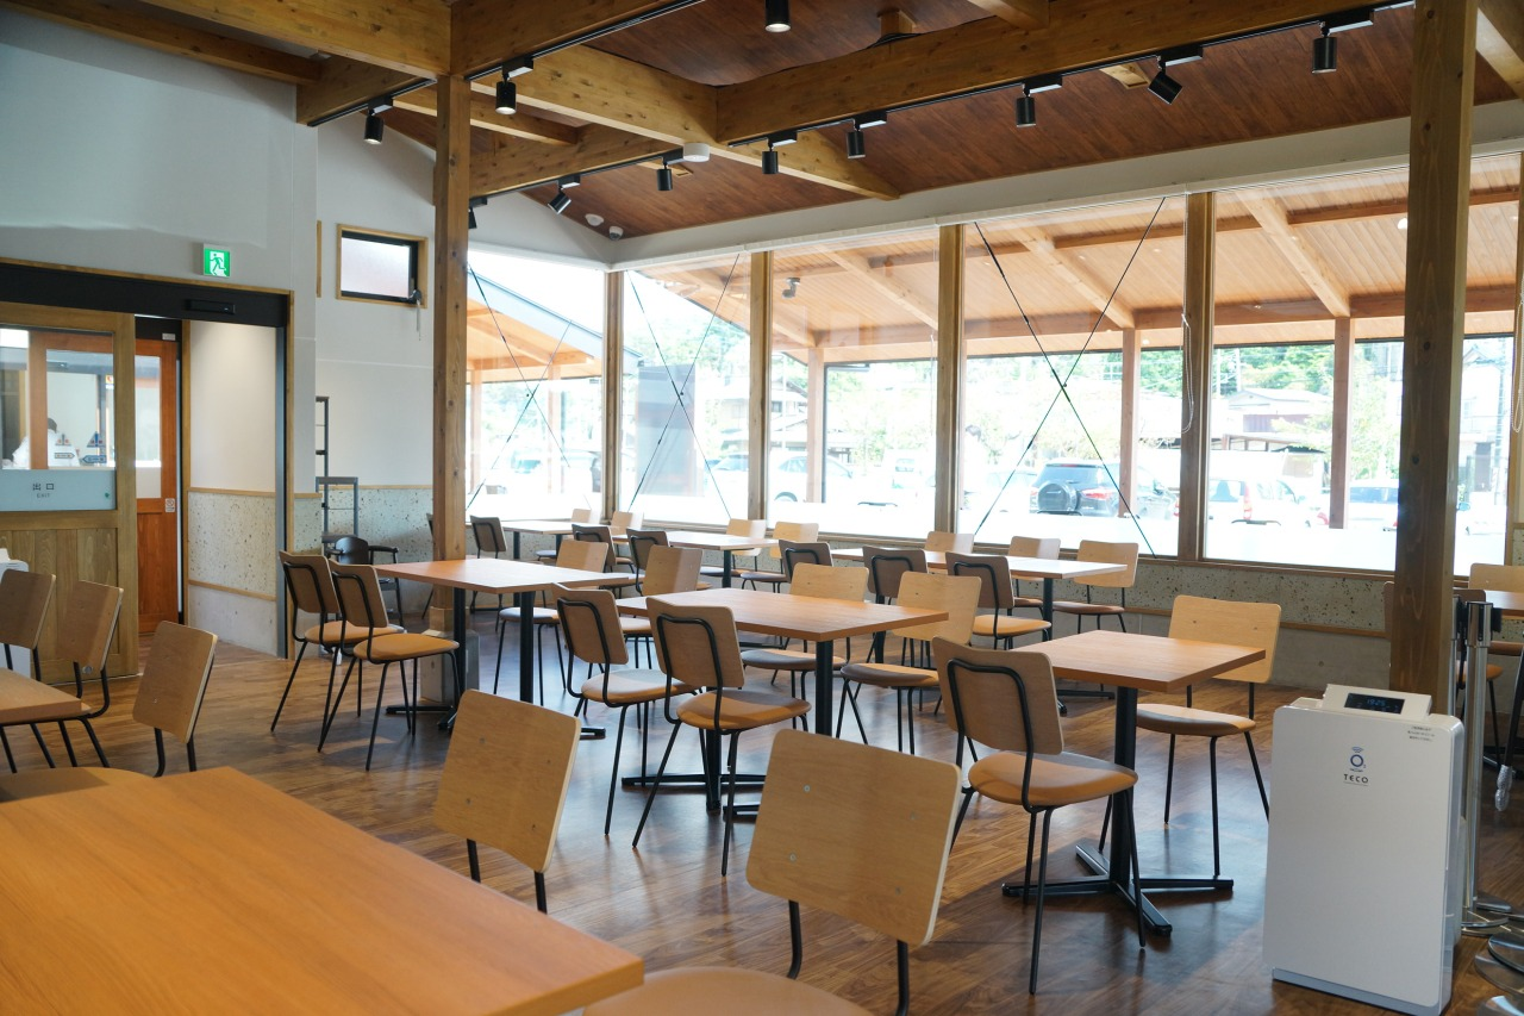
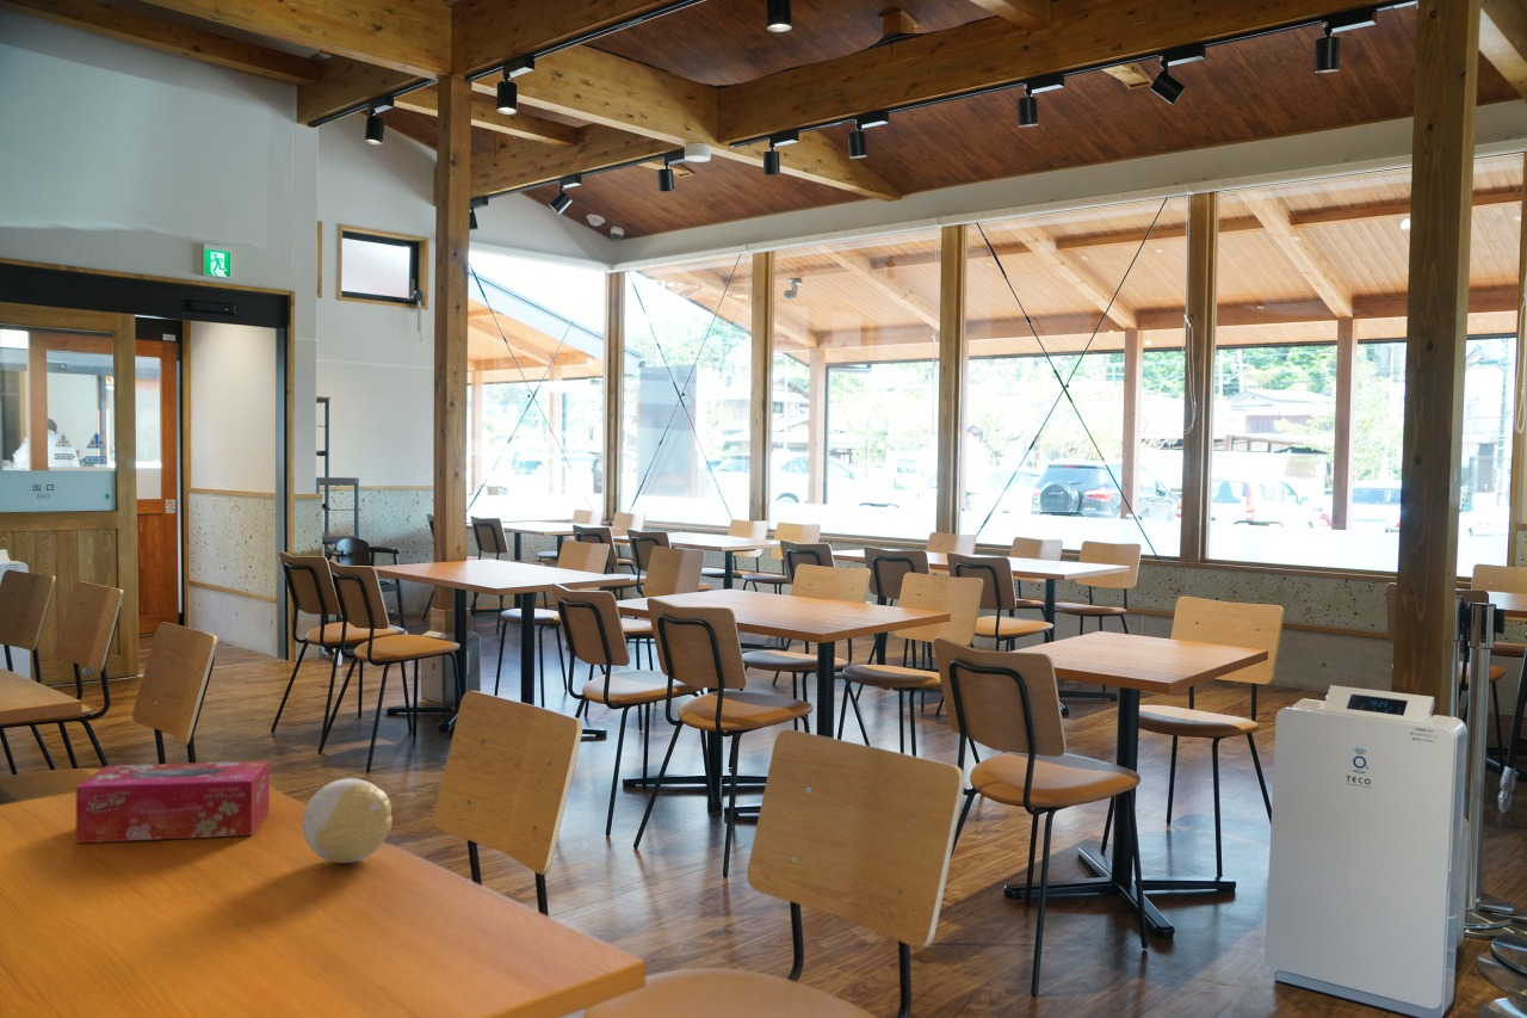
+ tissue box [75,759,271,844]
+ decorative ball [301,777,394,864]
